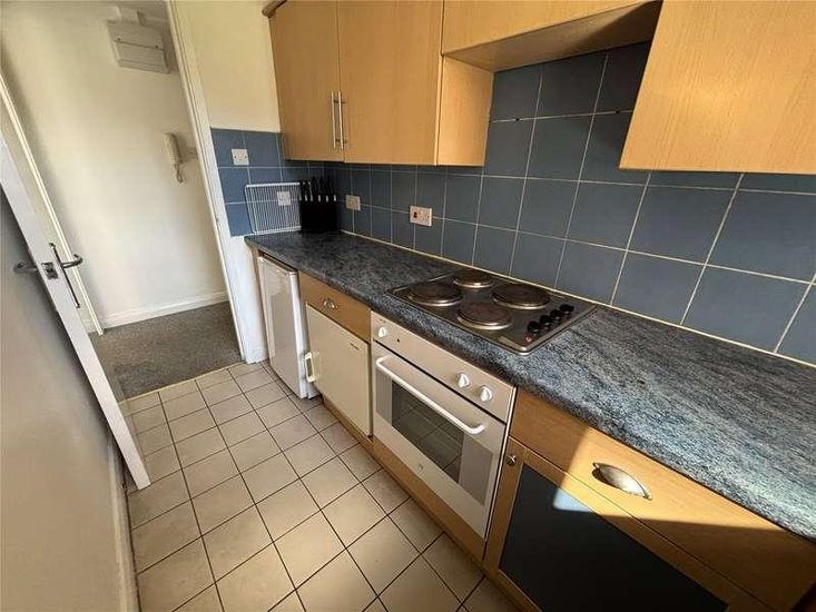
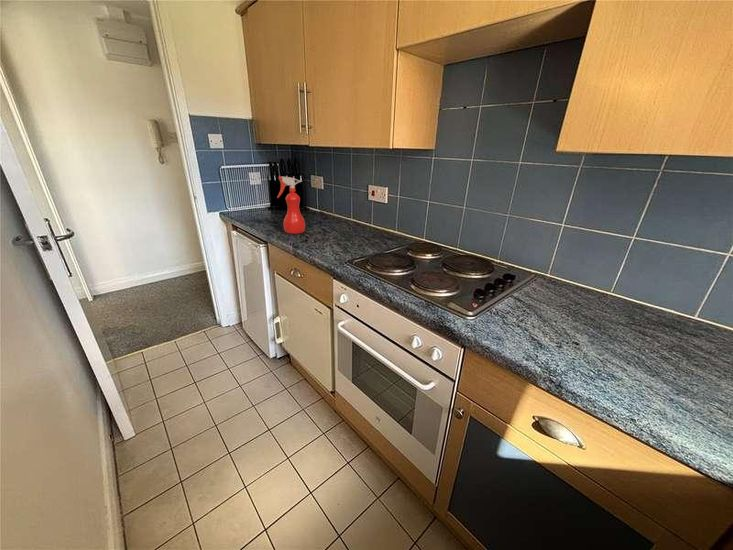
+ spray bottle [276,175,306,235]
